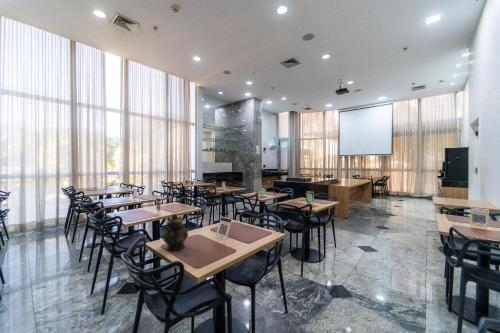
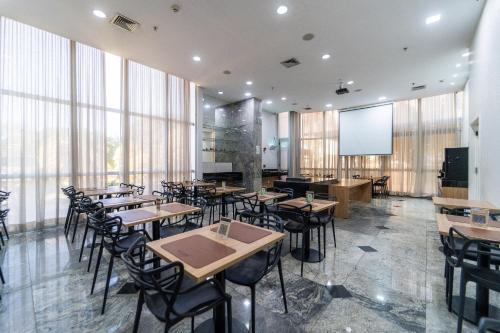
- teapot [161,213,189,252]
